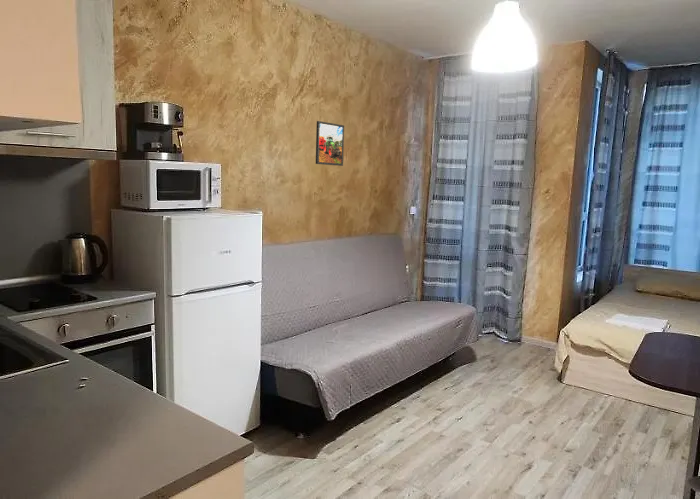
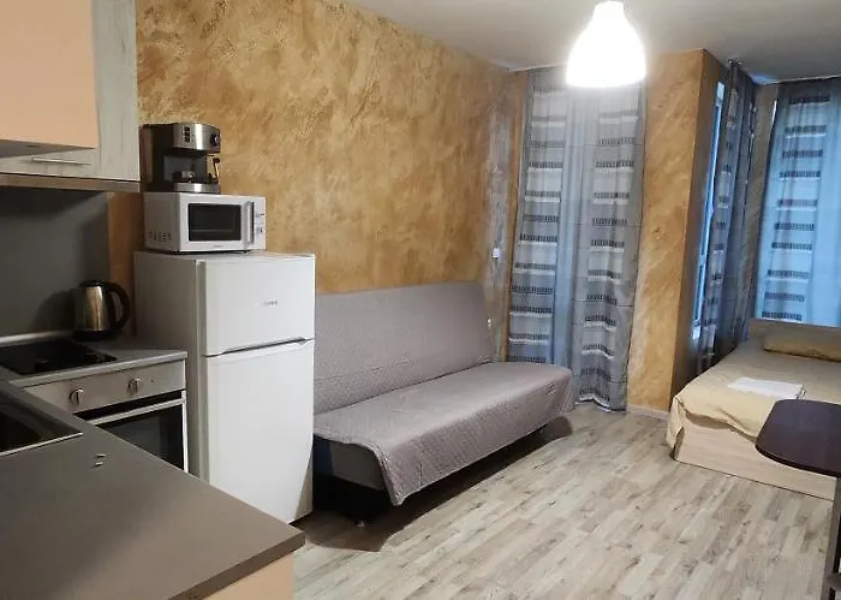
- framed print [315,120,345,167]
